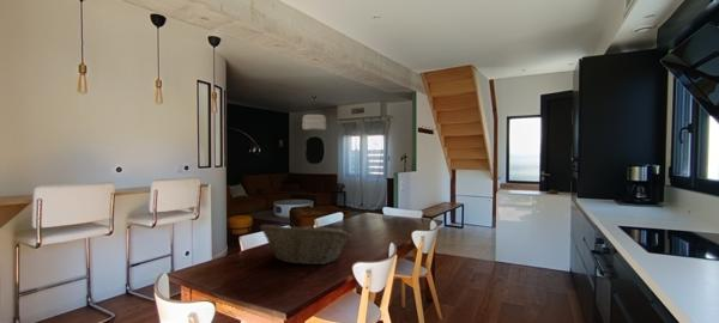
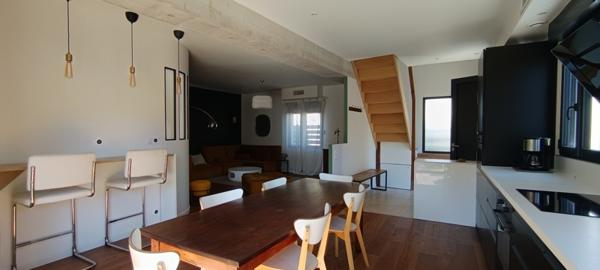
- fruit basket [259,221,352,266]
